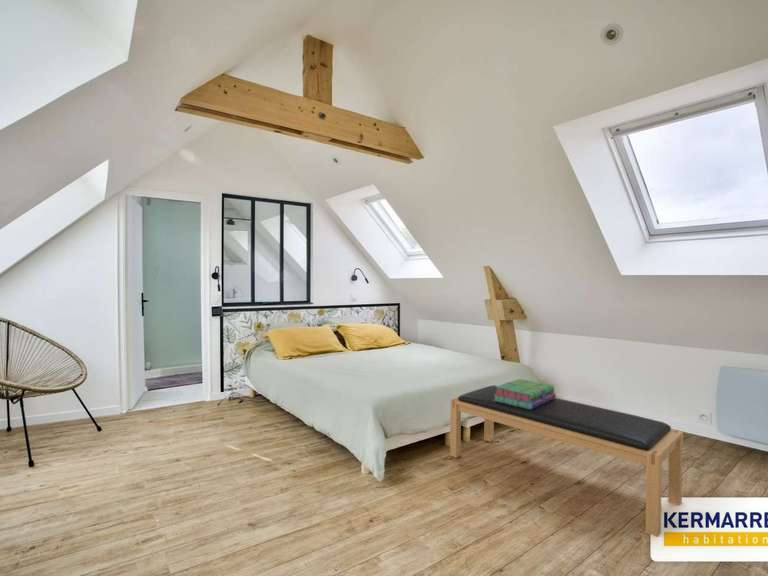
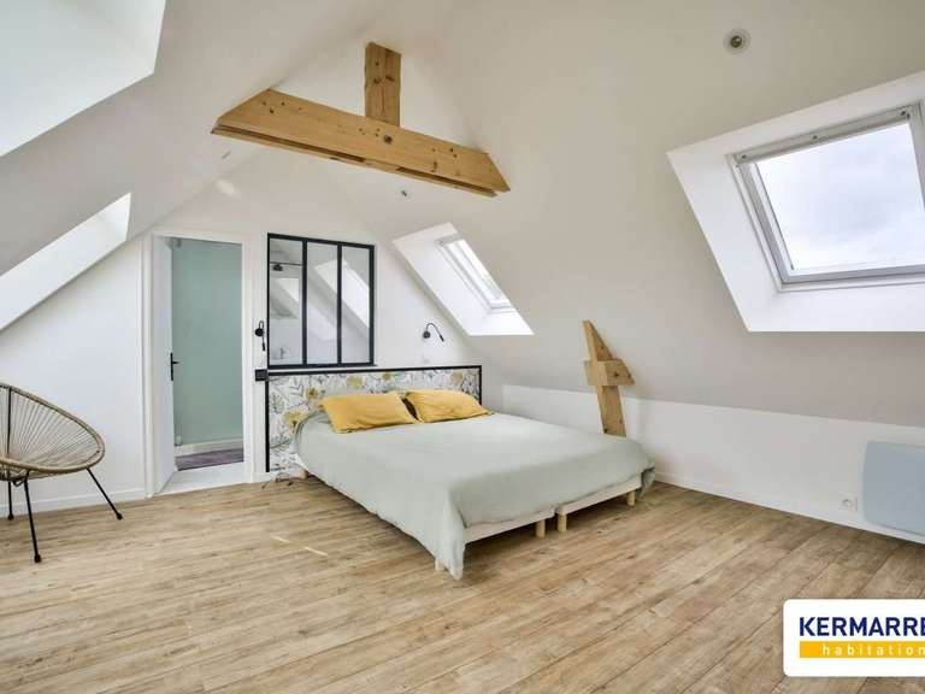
- stack of books [493,378,557,409]
- bench [449,384,684,538]
